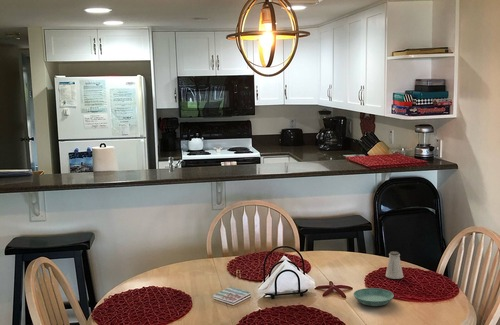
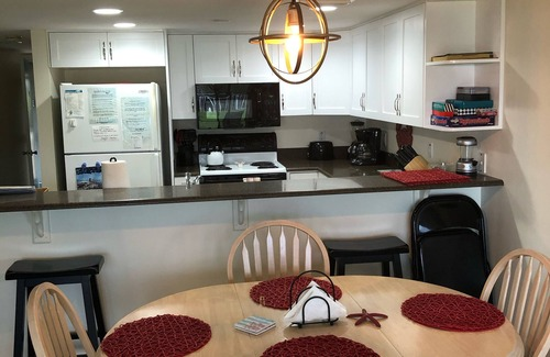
- saucer [352,287,395,307]
- saltshaker [385,251,404,280]
